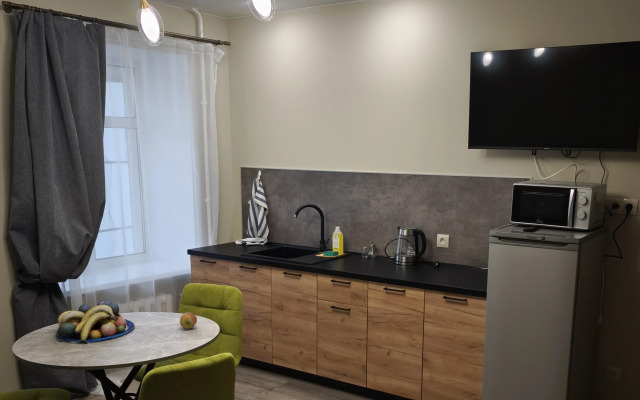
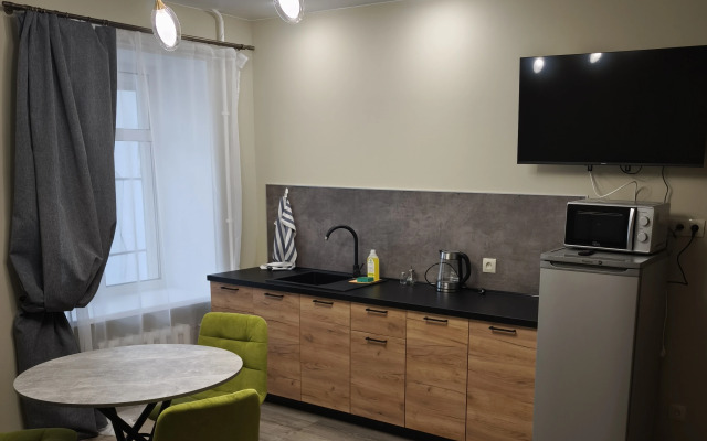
- apple [179,311,198,330]
- fruit bowl [55,299,136,344]
